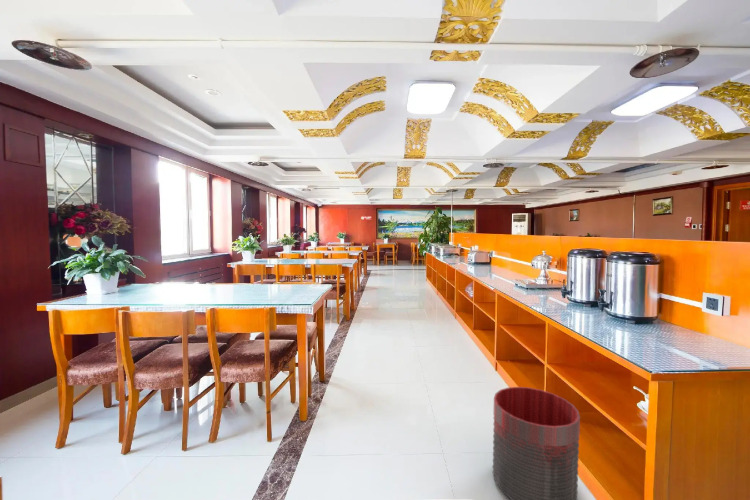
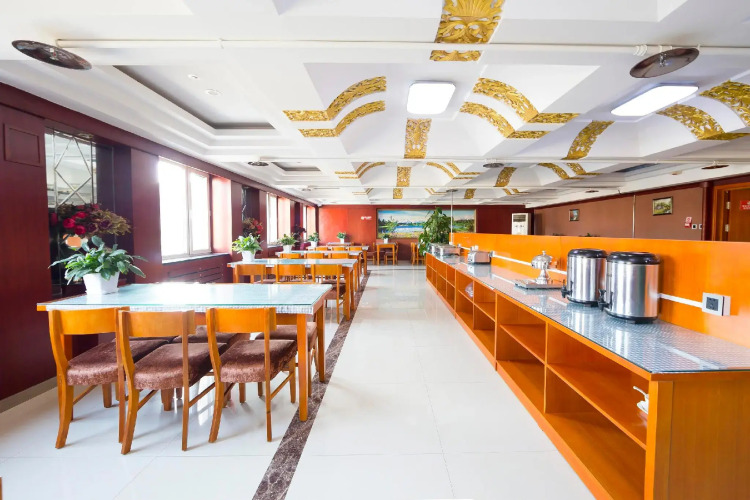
- trash can [492,386,581,500]
